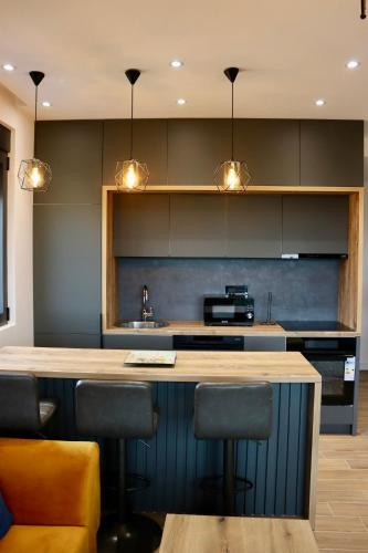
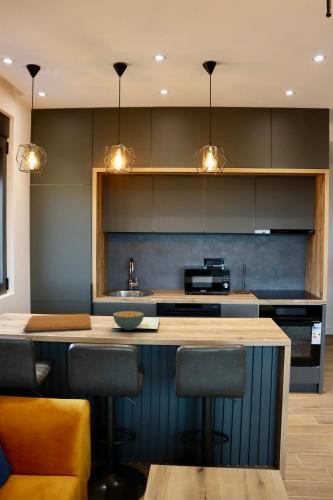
+ chopping board [22,313,92,332]
+ cereal bowl [112,310,145,331]
